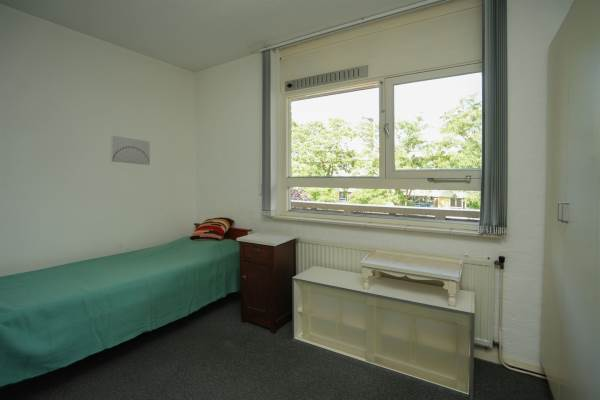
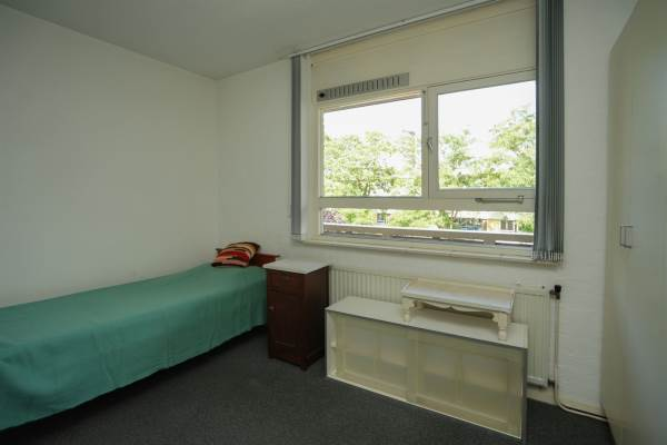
- wall art [110,134,151,166]
